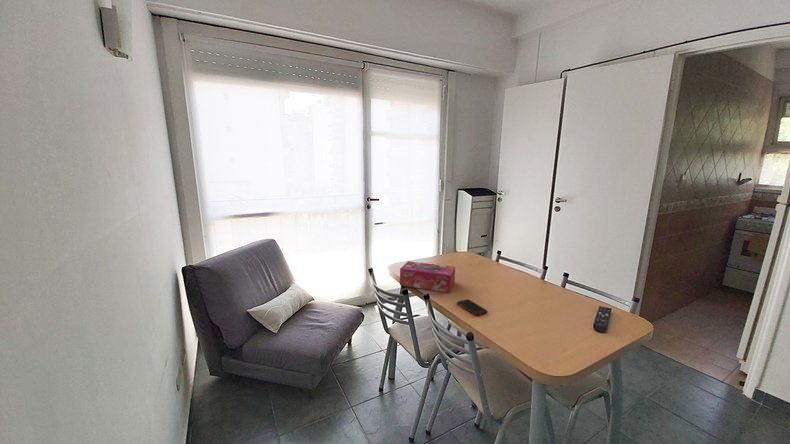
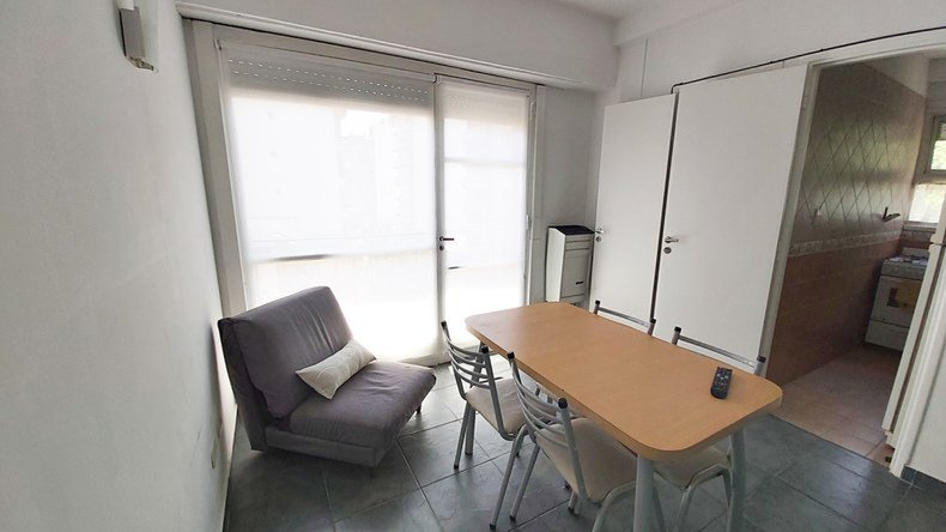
- tissue box [399,260,456,294]
- cell phone [456,298,488,316]
